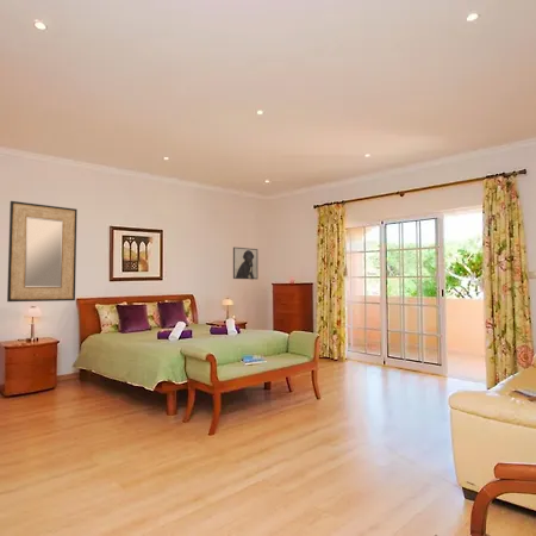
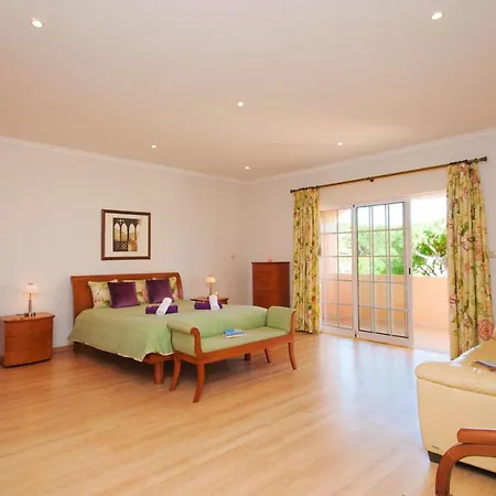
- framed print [232,247,258,280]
- home mirror [6,200,79,303]
